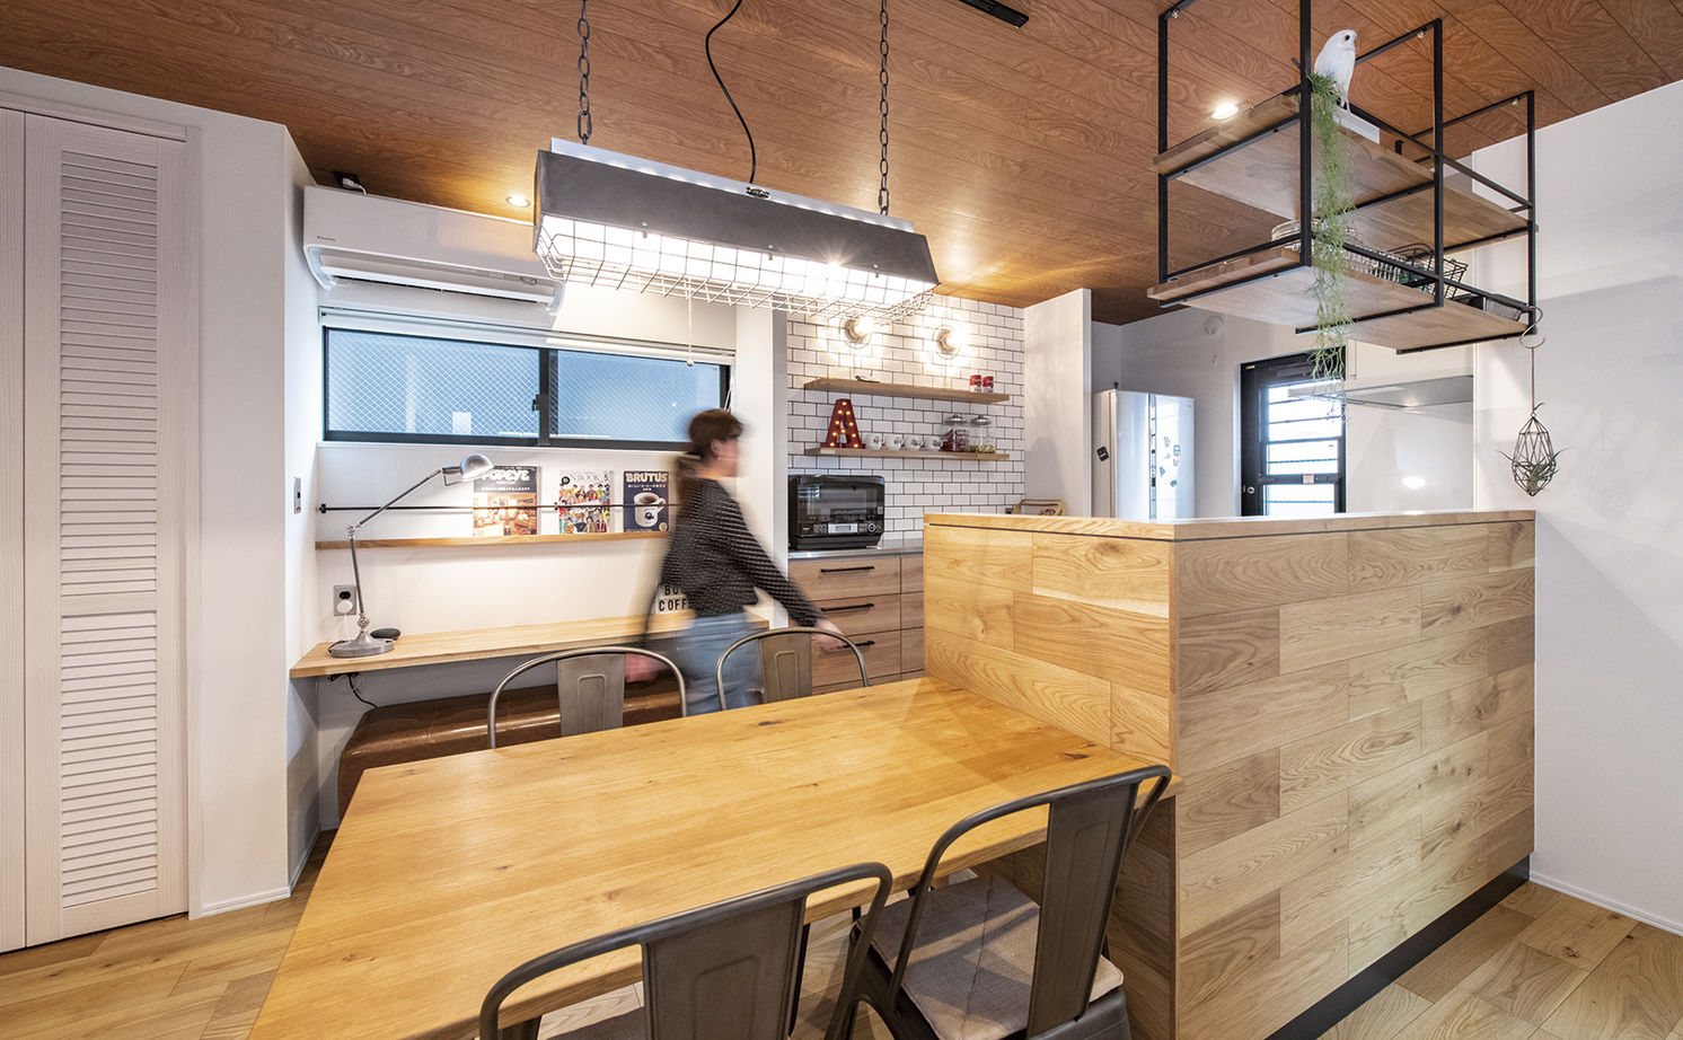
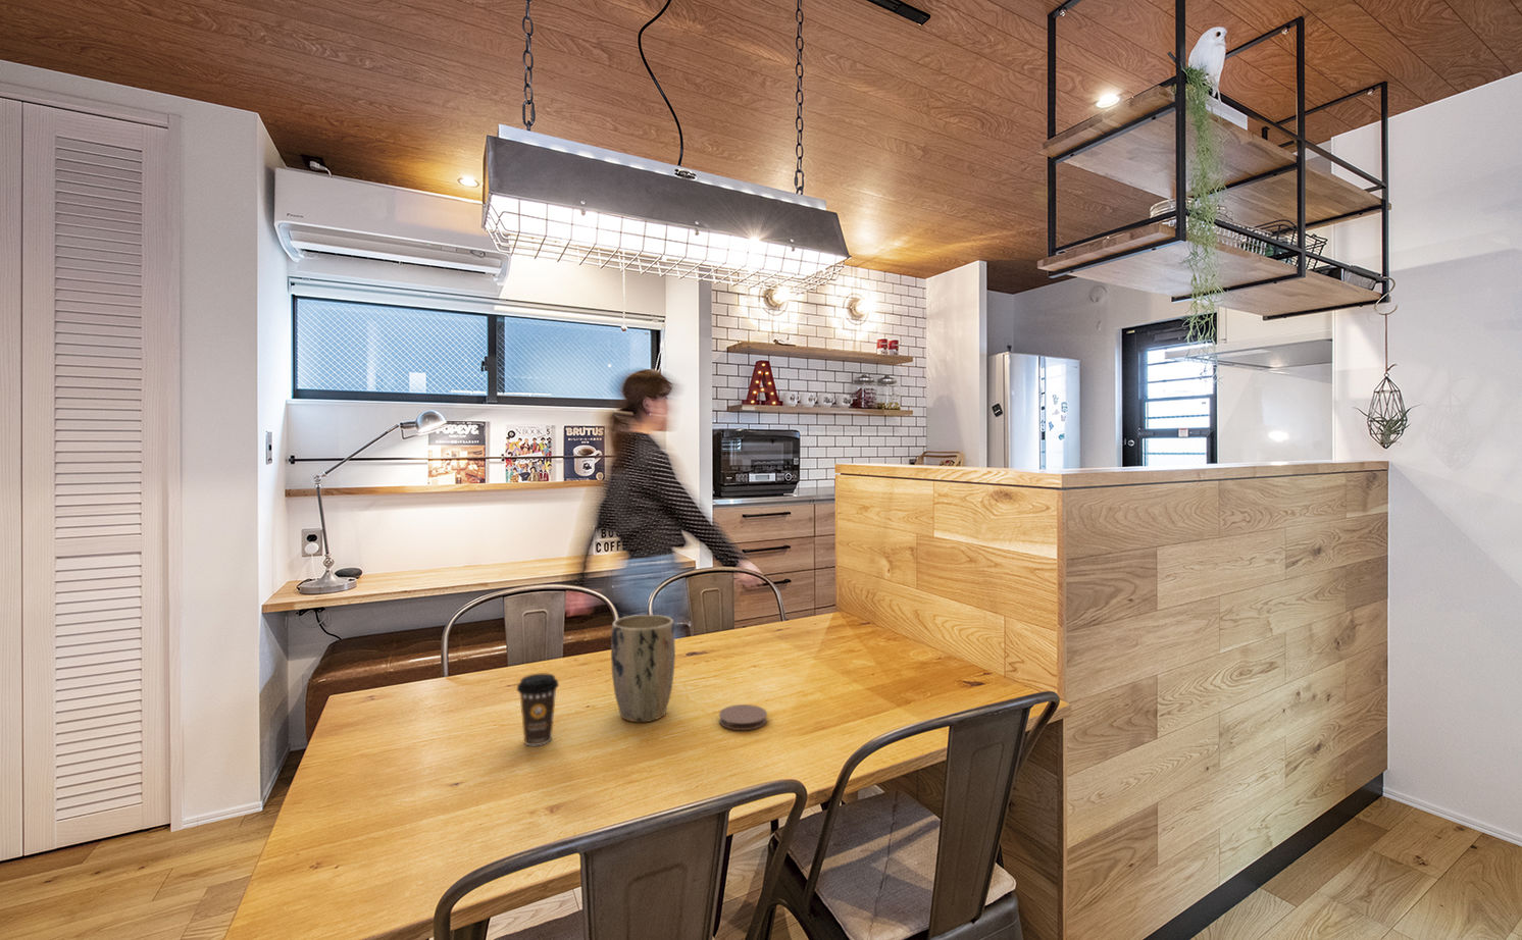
+ coffee cup [516,673,560,747]
+ coaster [719,703,769,731]
+ plant pot [610,614,676,723]
